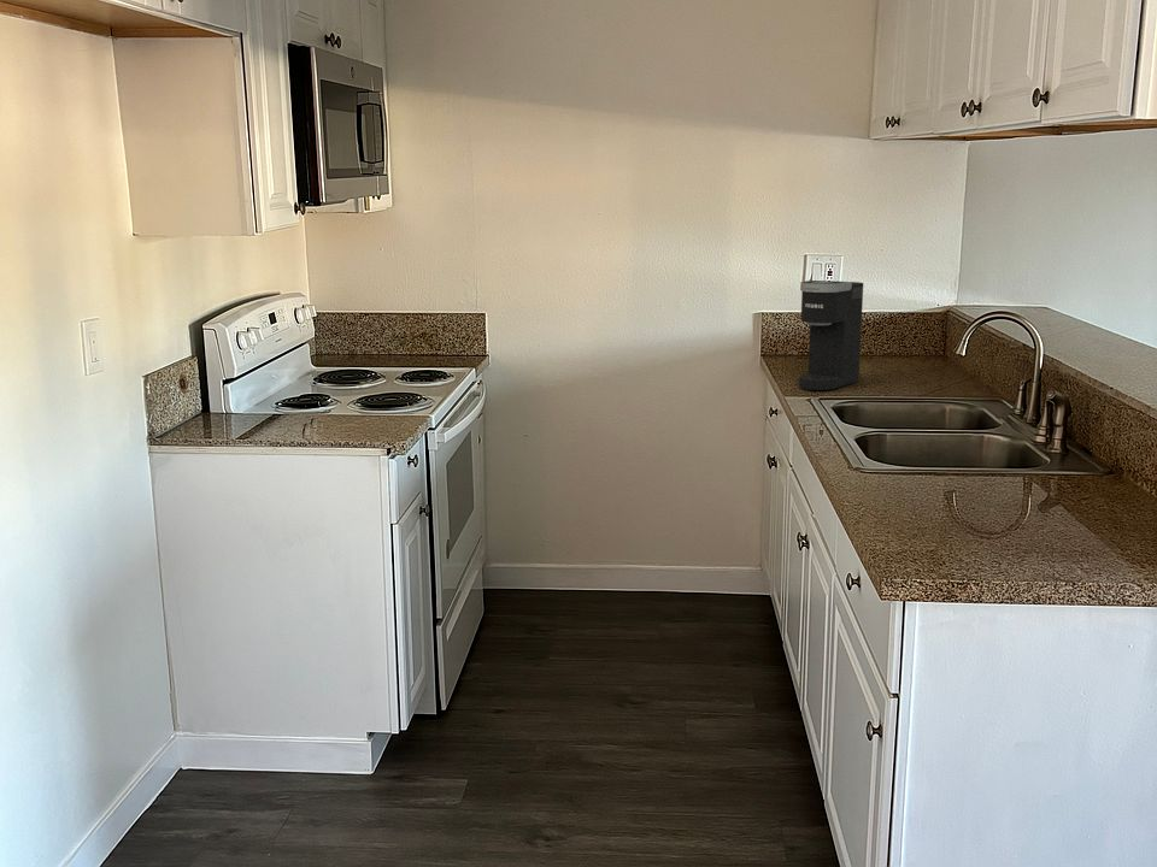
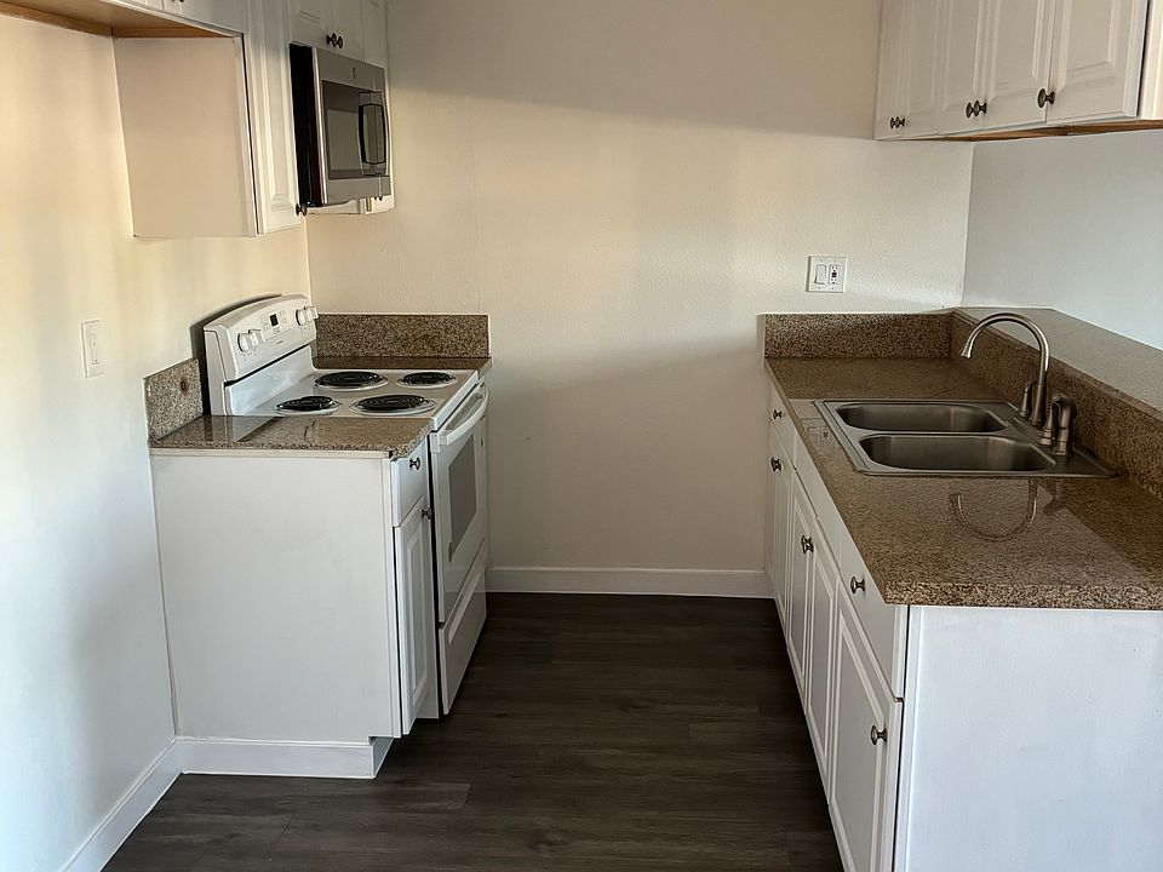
- coffee maker [798,279,864,391]
